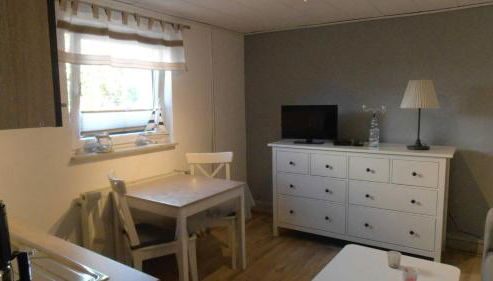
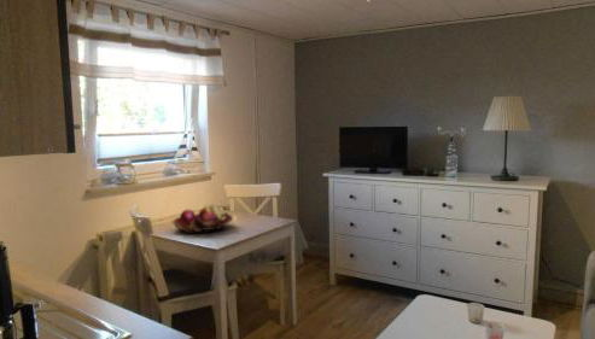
+ fruit basket [170,204,234,235]
